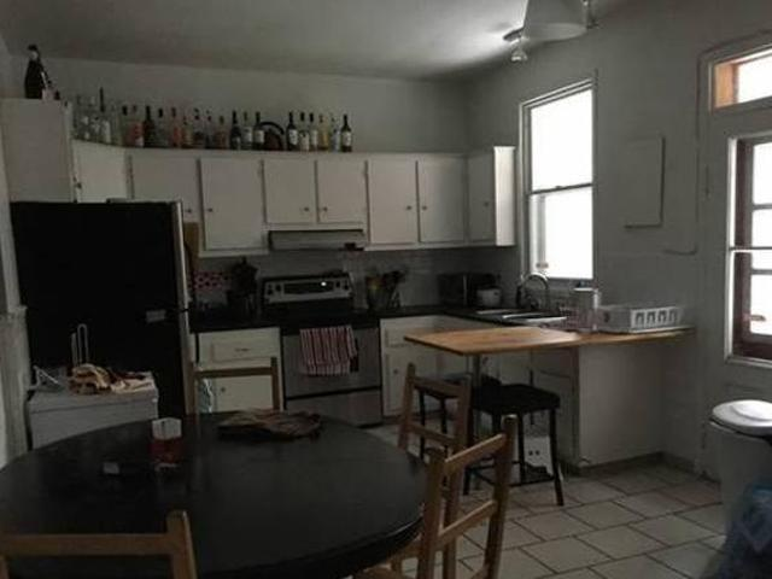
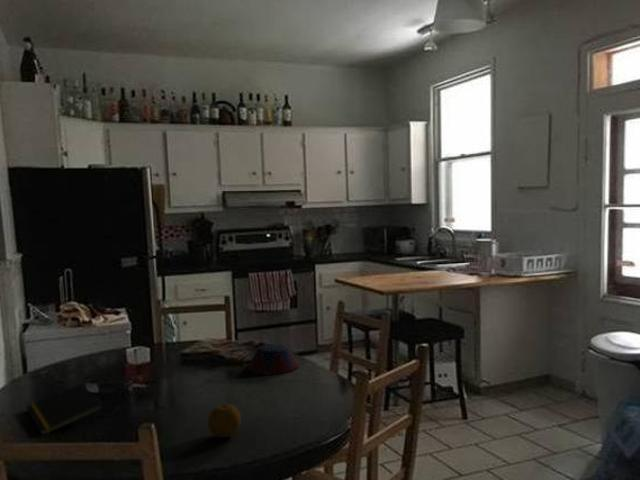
+ fruit [207,403,242,438]
+ bowl [247,343,300,376]
+ notepad [25,383,105,436]
